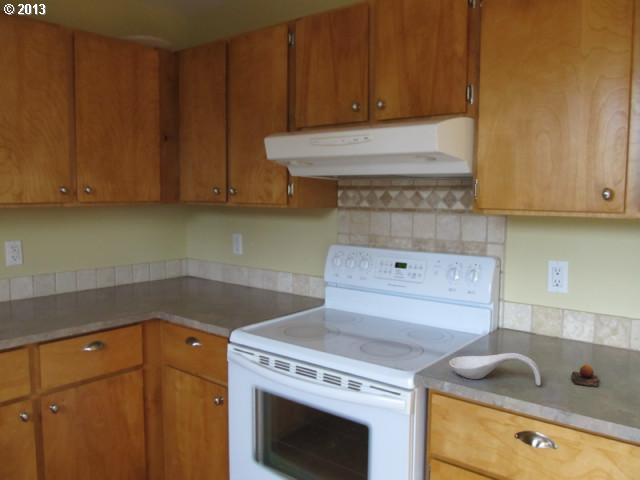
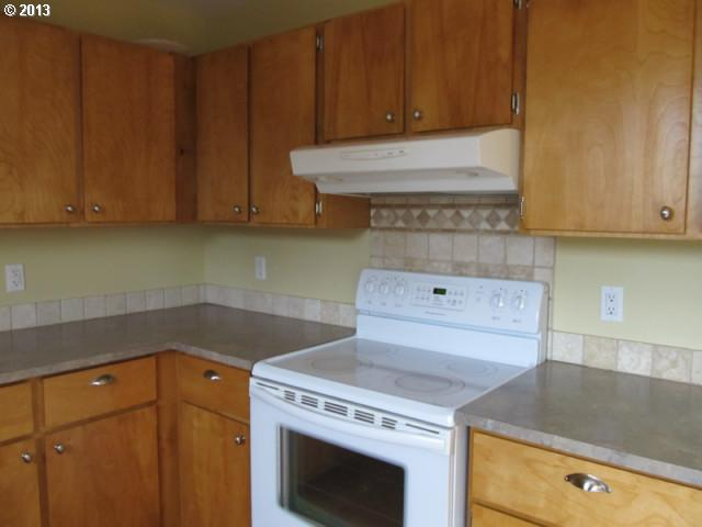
- spoon rest [448,352,542,387]
- orange [570,363,599,387]
